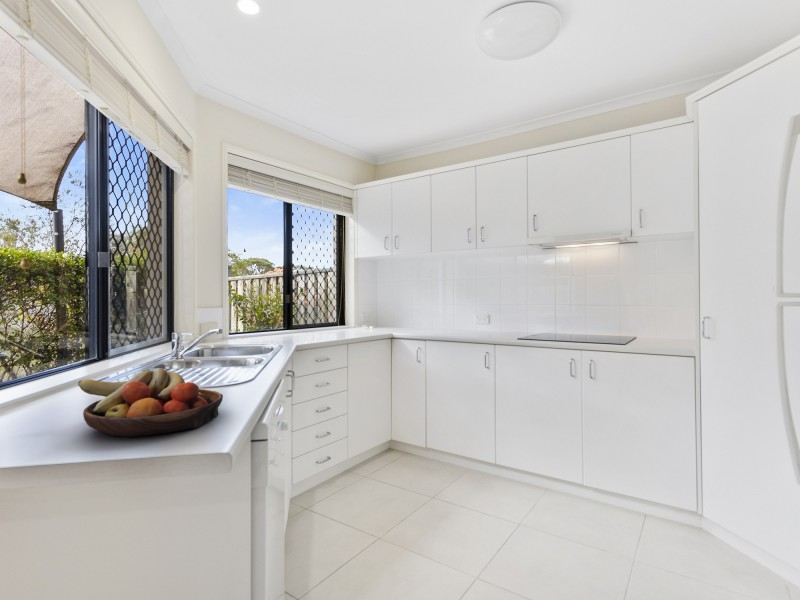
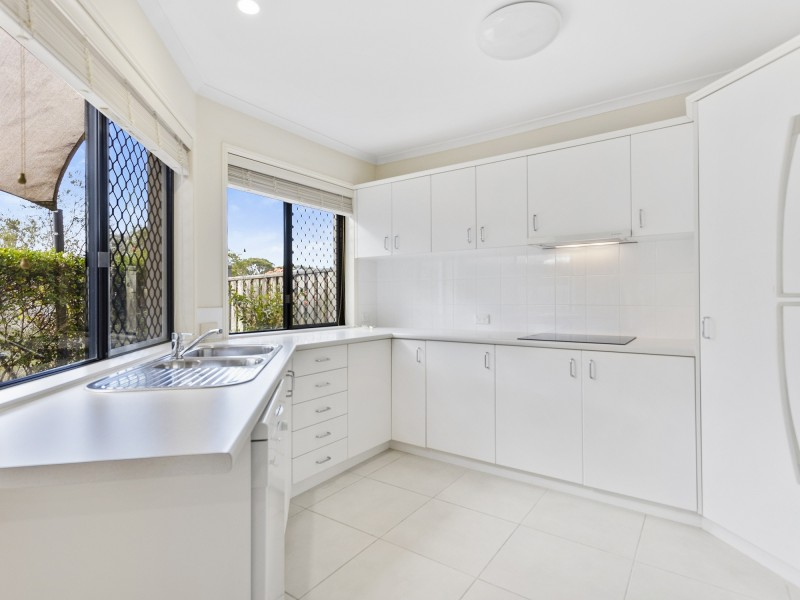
- fruit bowl [77,367,224,438]
